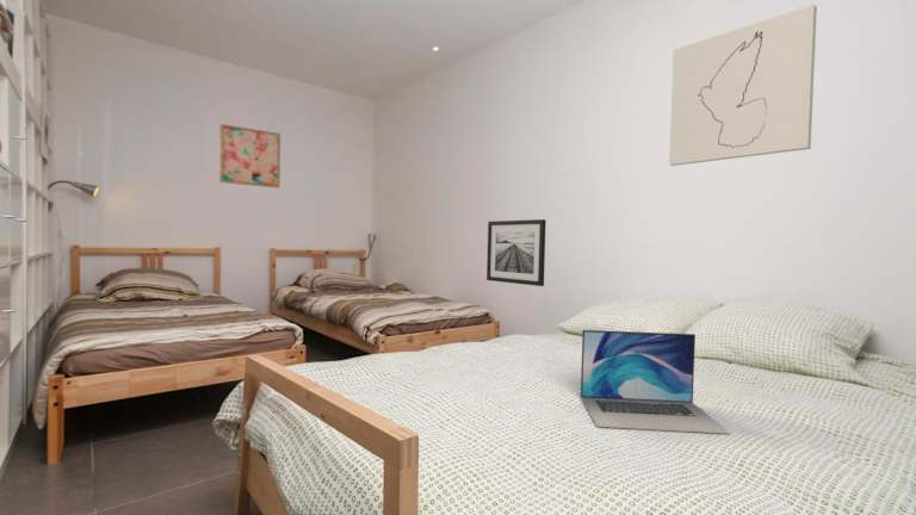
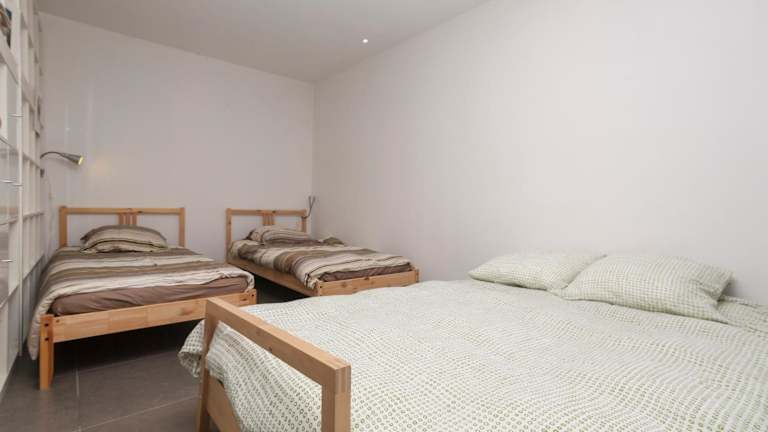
- wall art [485,218,547,287]
- laptop [580,329,731,435]
- wall art [668,4,818,167]
- wall art [218,123,281,190]
